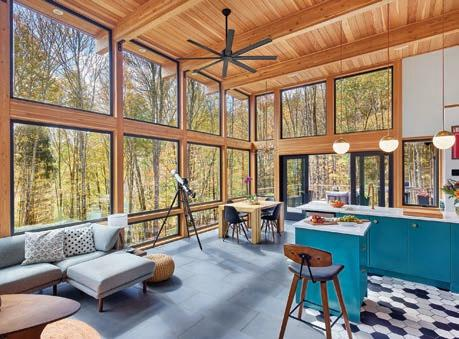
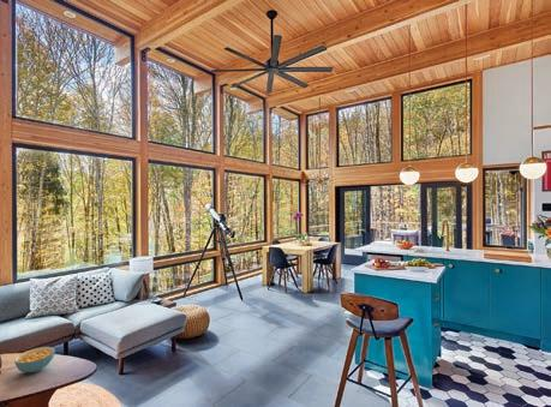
+ cereal bowl [13,346,56,373]
